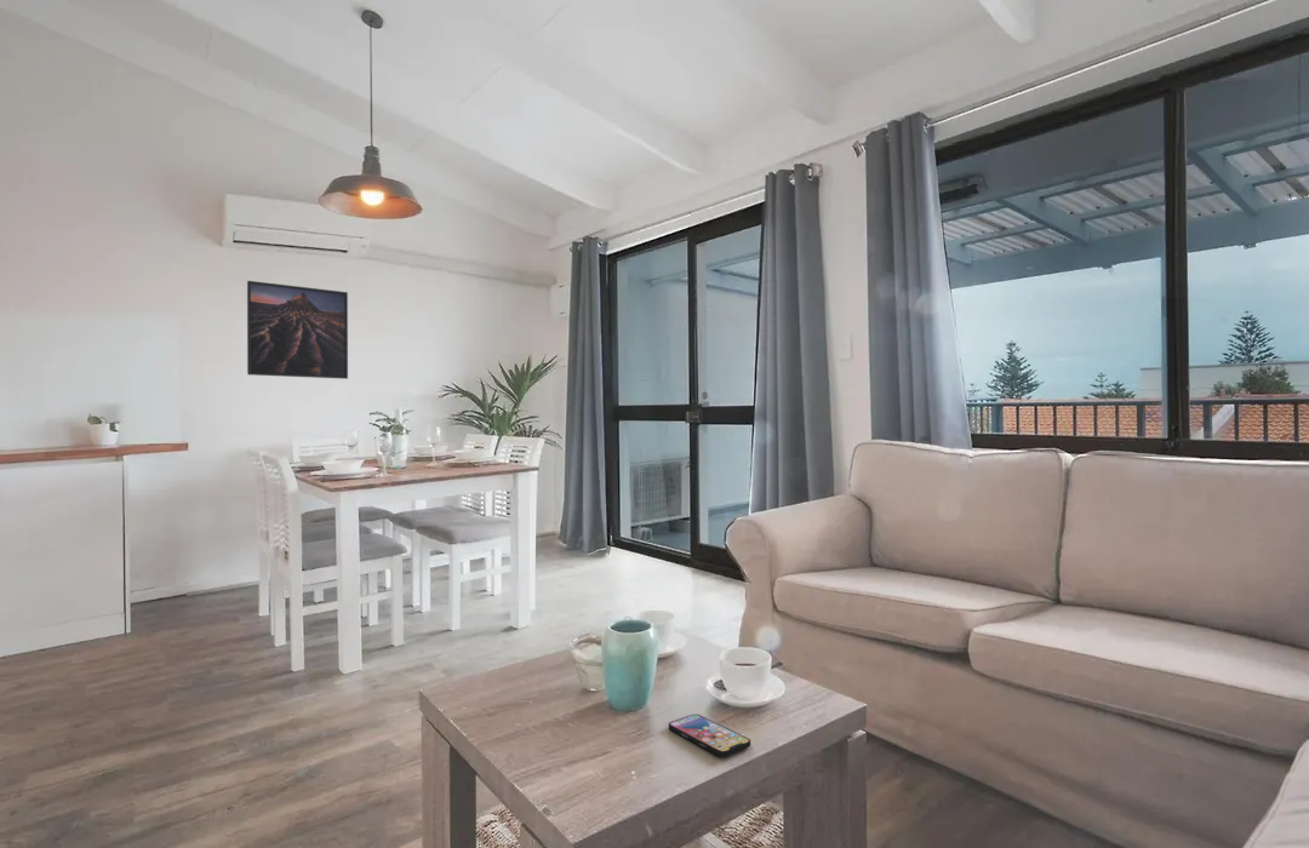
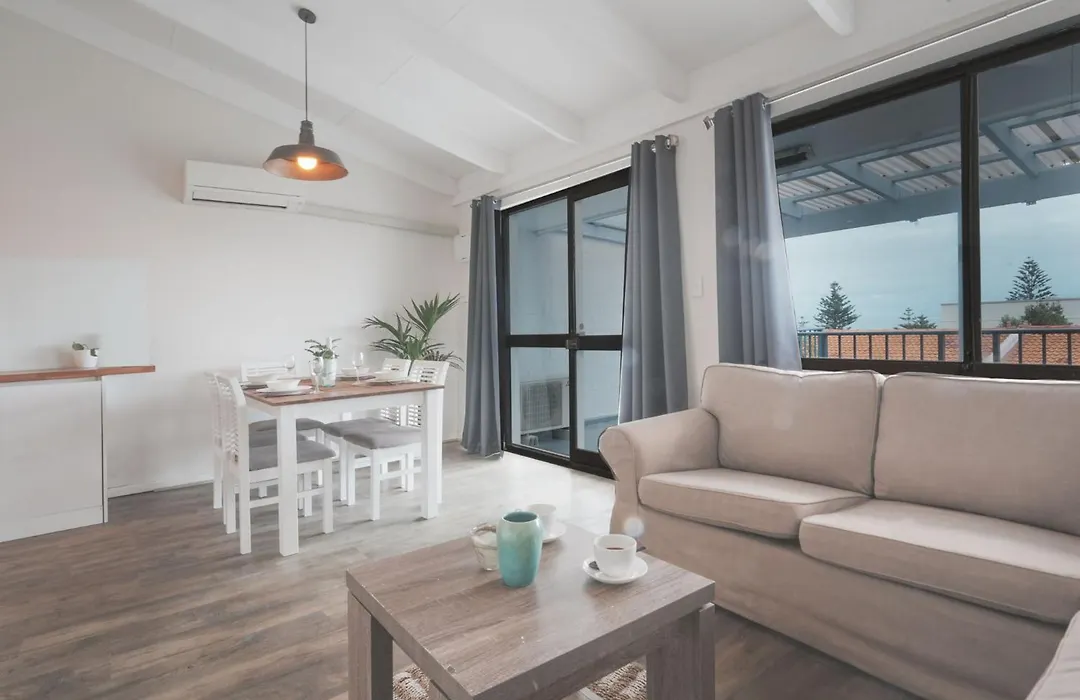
- smartphone [668,714,751,757]
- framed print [246,280,349,380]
